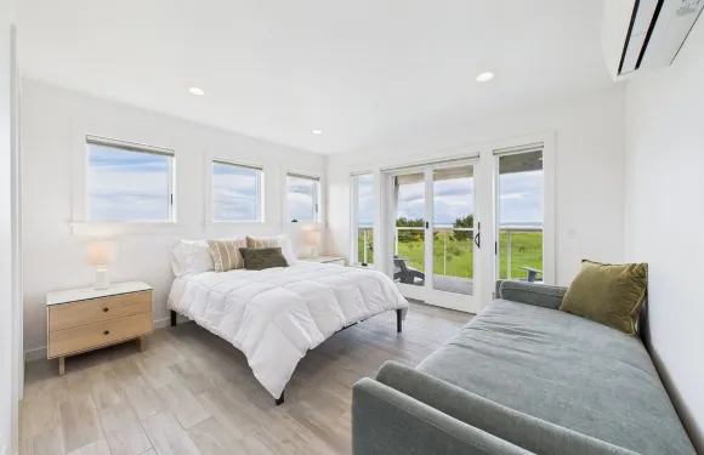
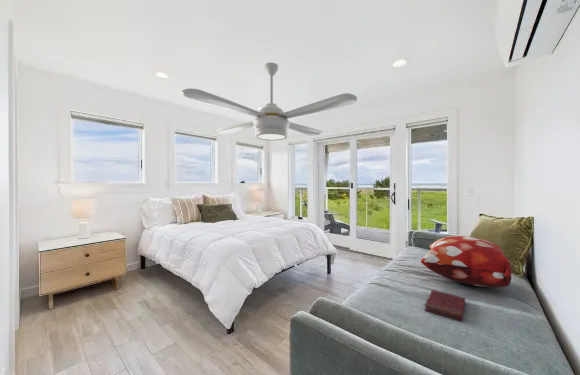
+ book [423,289,466,322]
+ ceiling fan [180,61,358,141]
+ decorative pillow [420,235,513,288]
